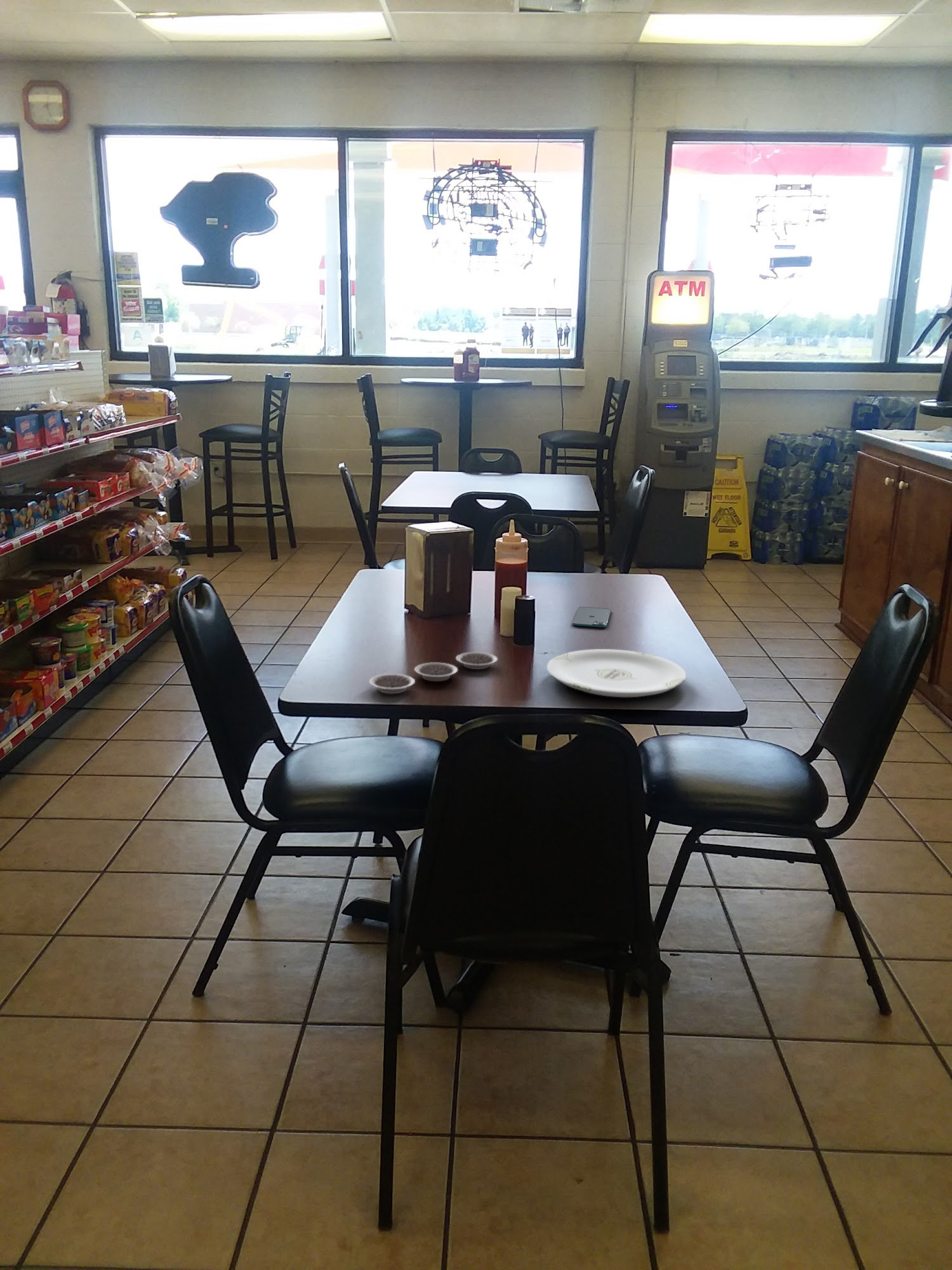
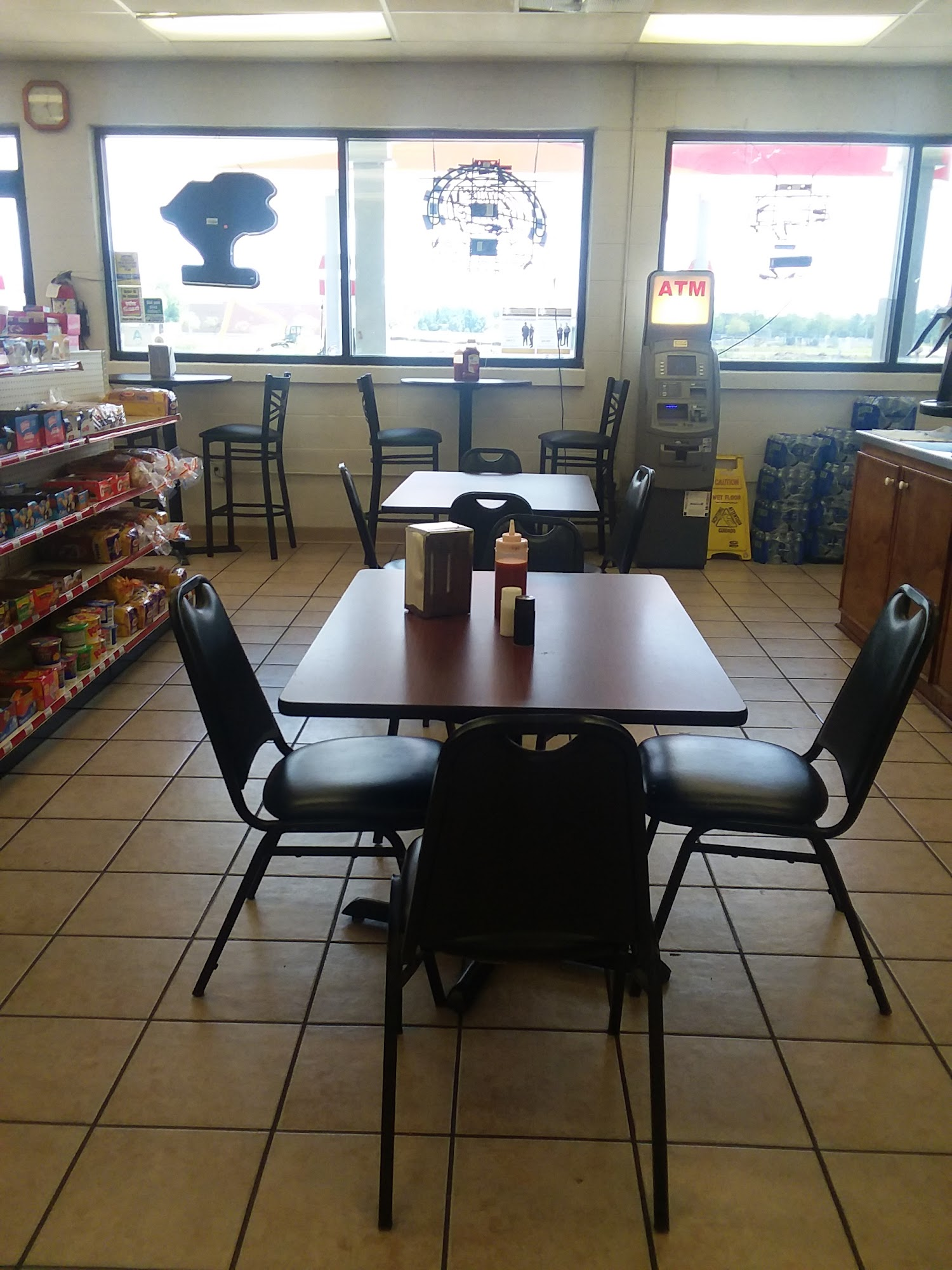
- smartphone [572,606,611,628]
- plate [546,648,687,698]
- plate [369,652,498,695]
